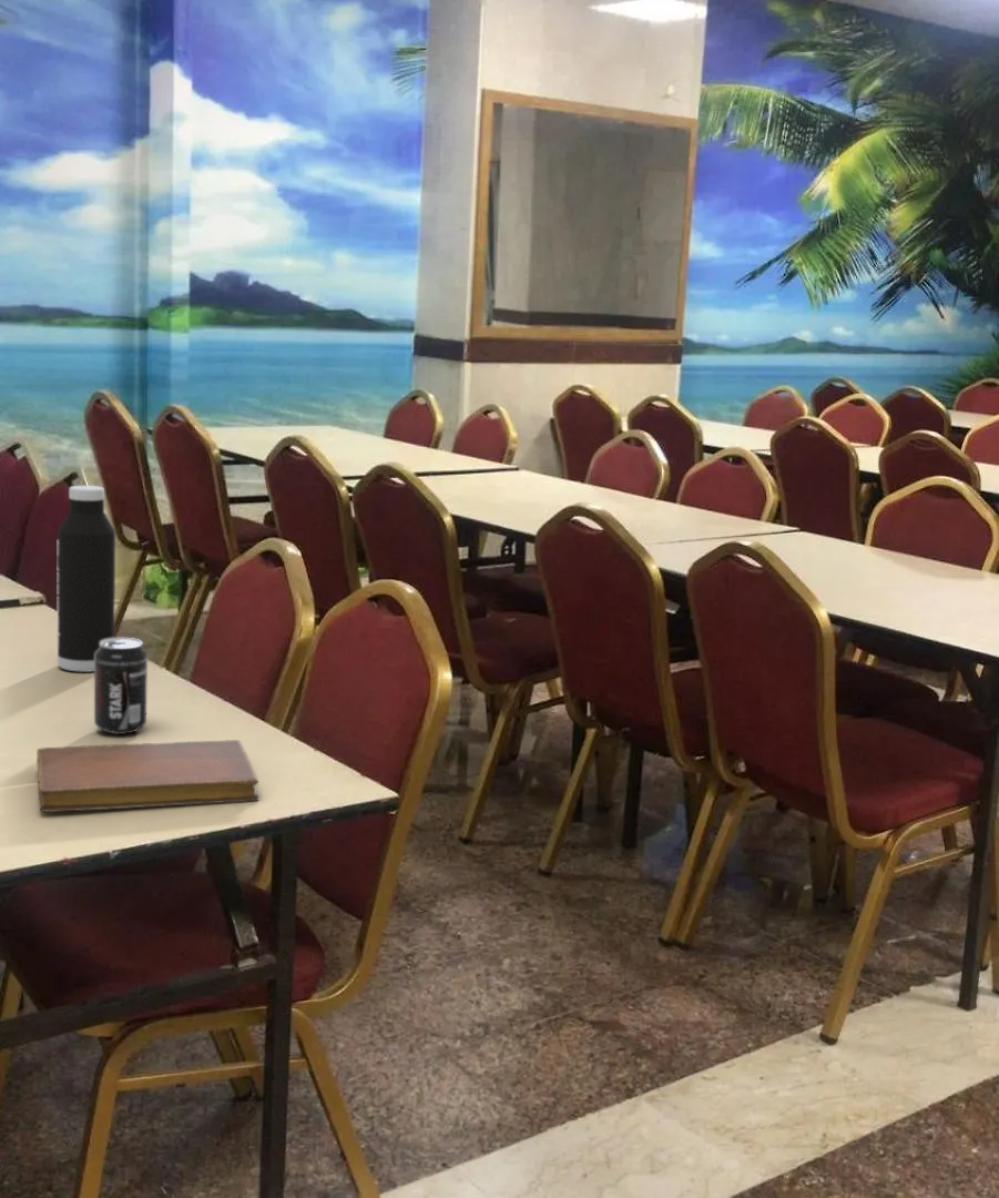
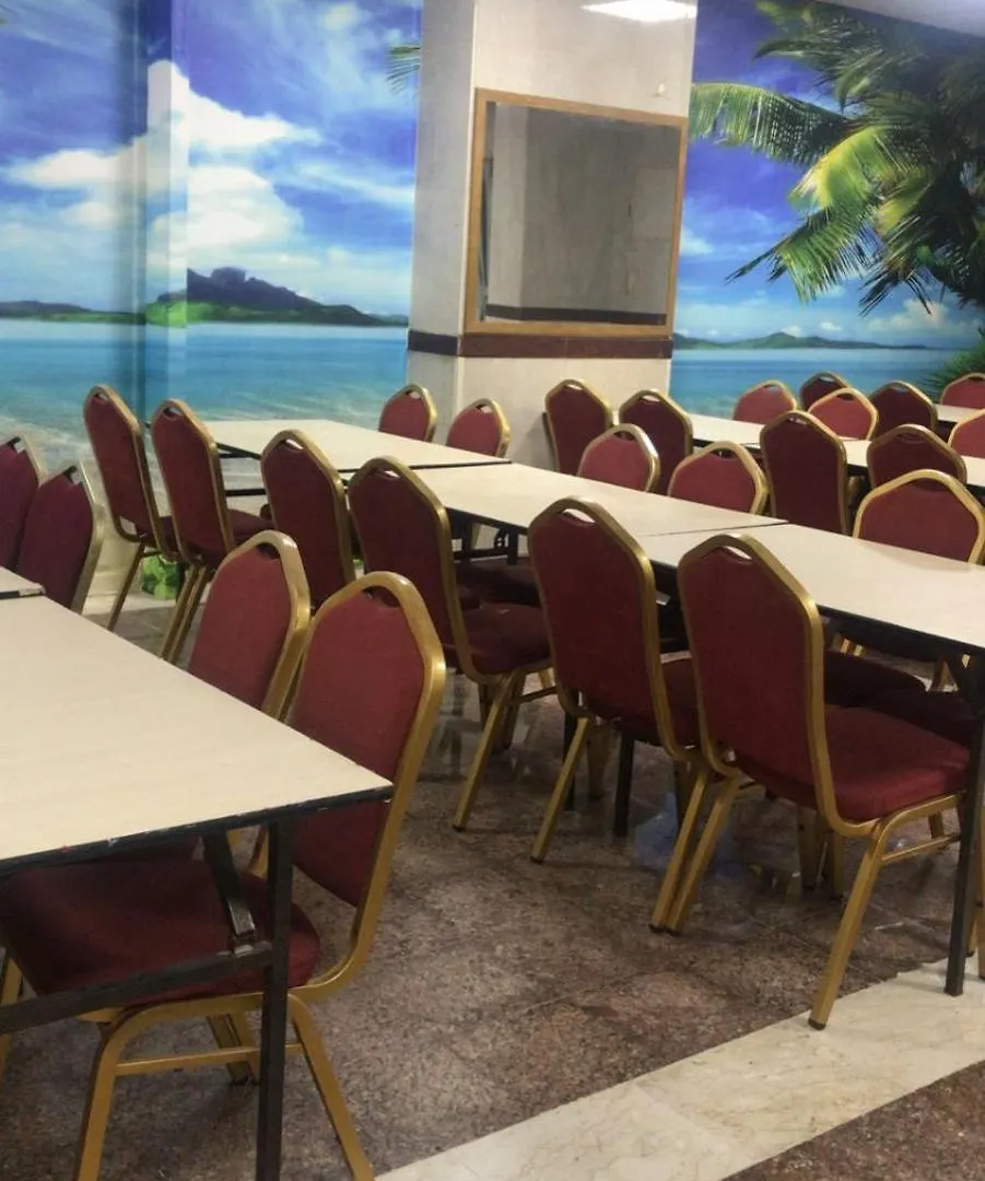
- notebook [35,739,261,813]
- water bottle [57,485,116,673]
- beverage can [93,637,149,735]
